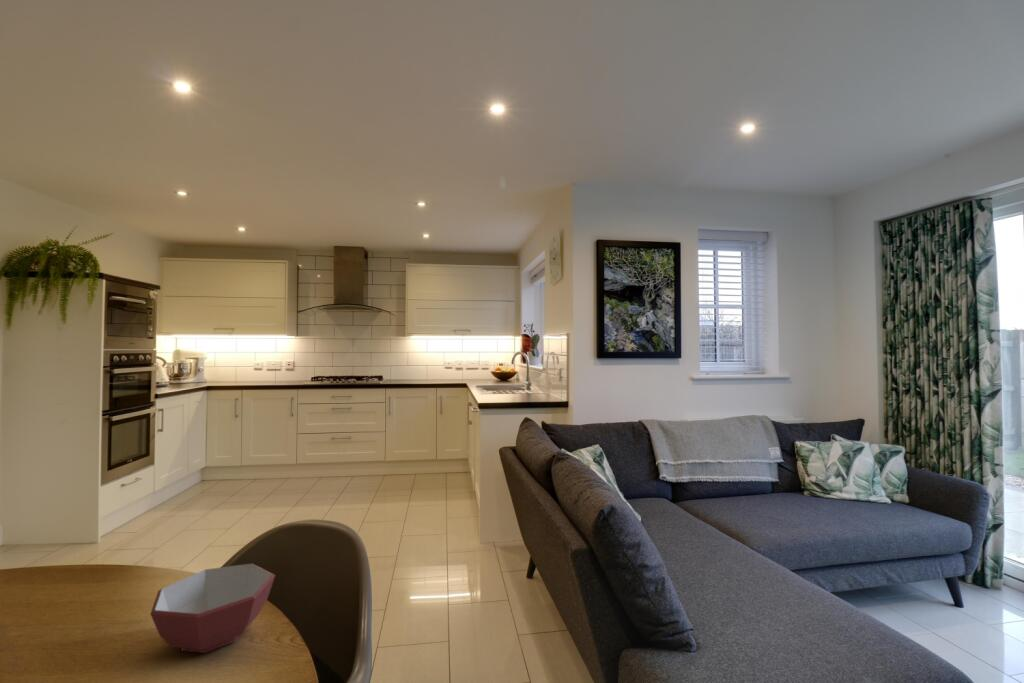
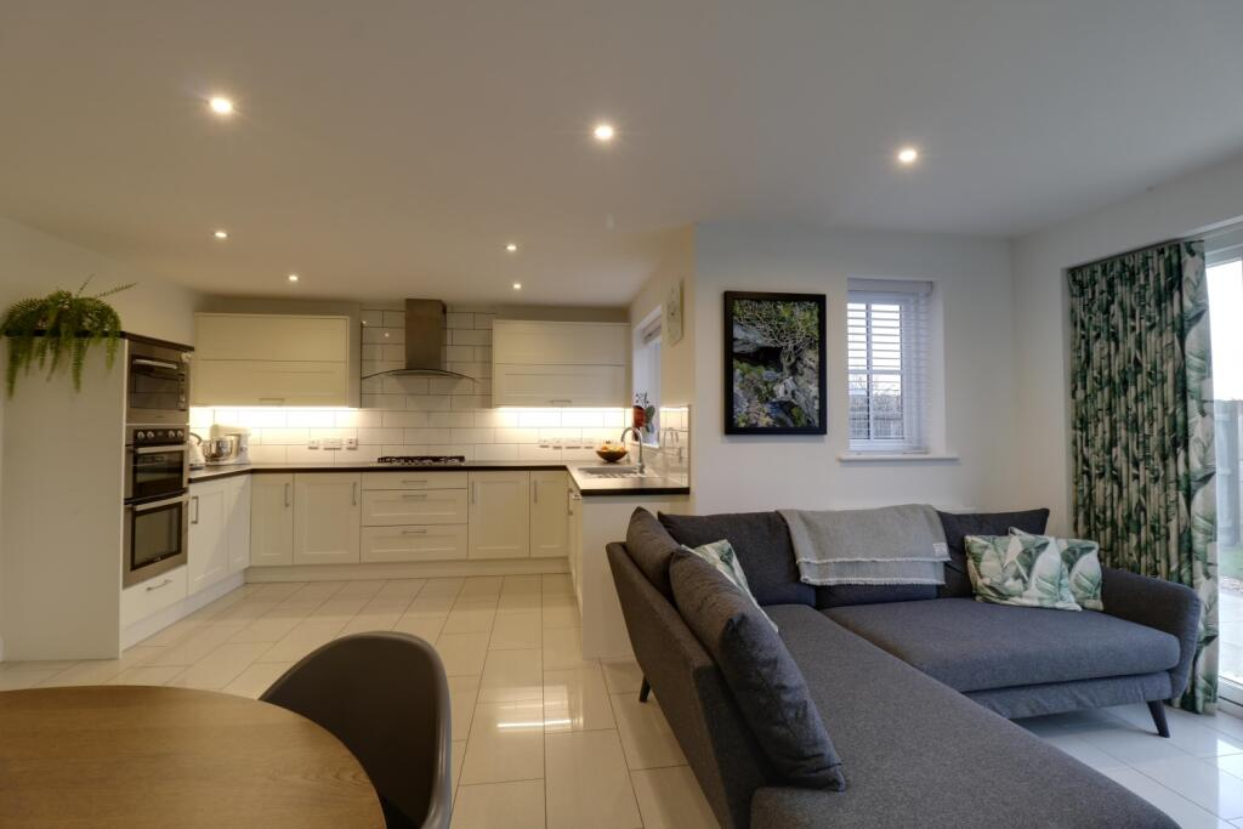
- bowl [149,563,276,654]
